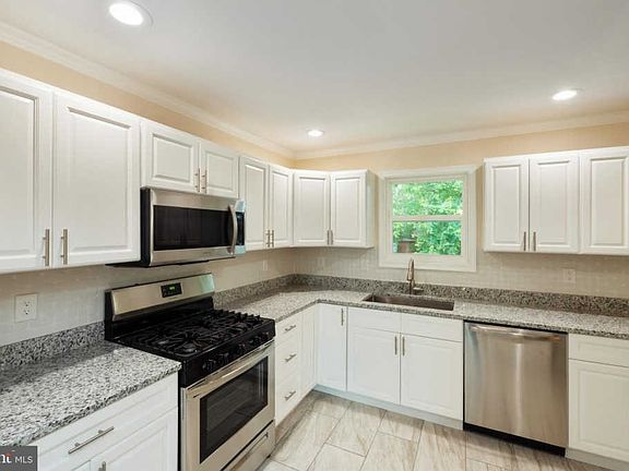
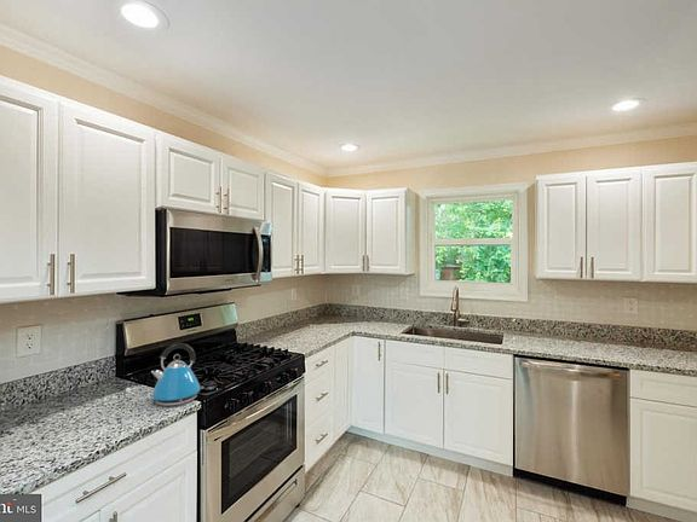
+ kettle [150,342,205,407]
